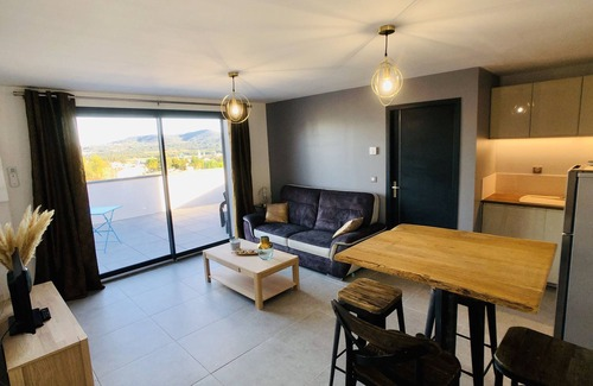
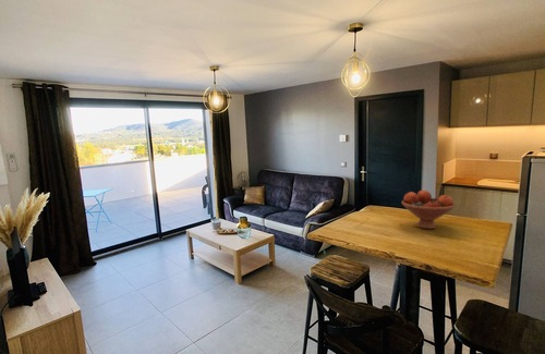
+ fruit bowl [401,190,457,230]
